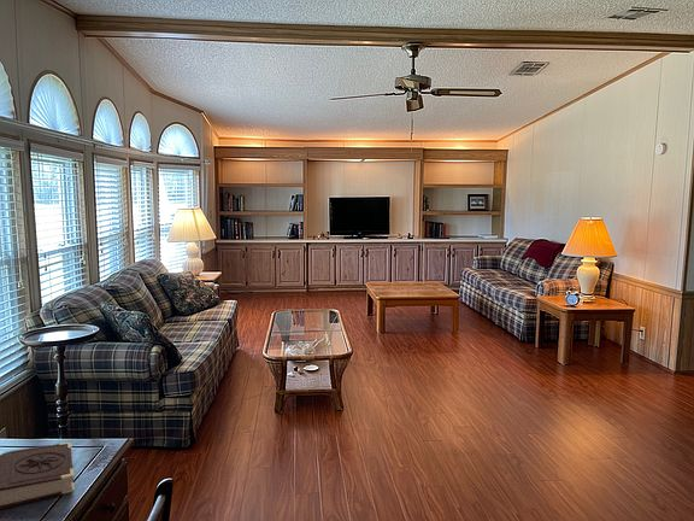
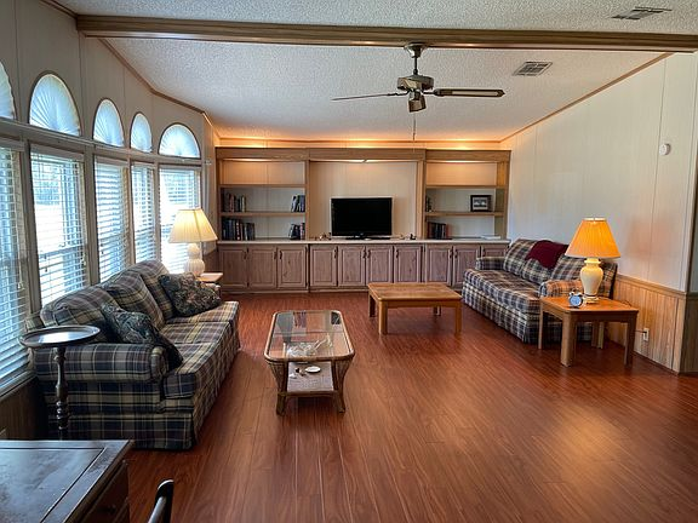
- book [0,441,76,510]
